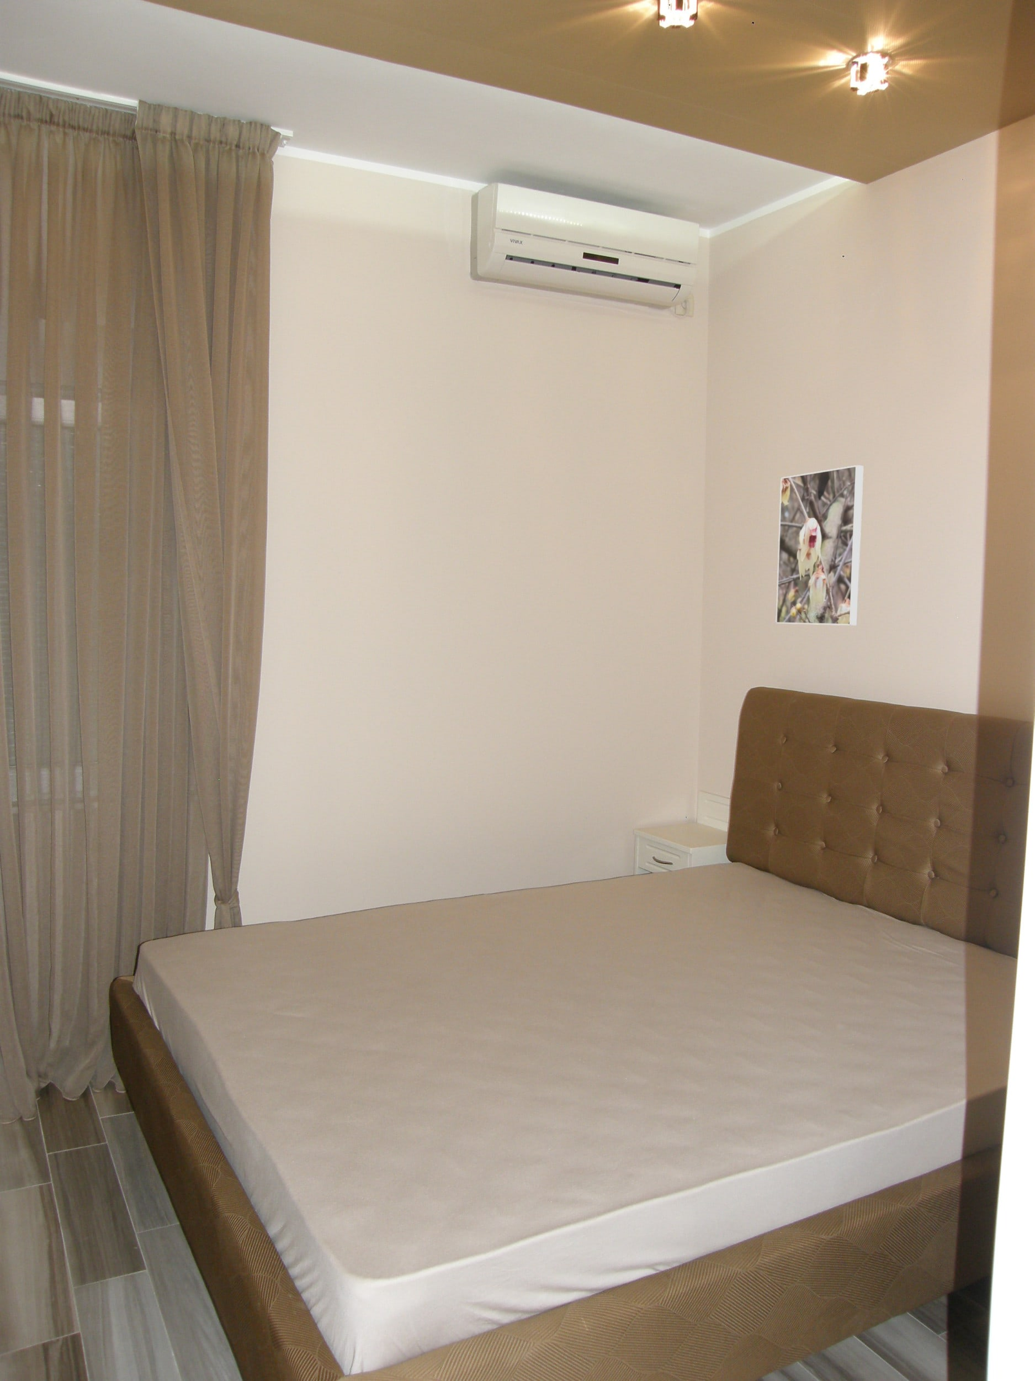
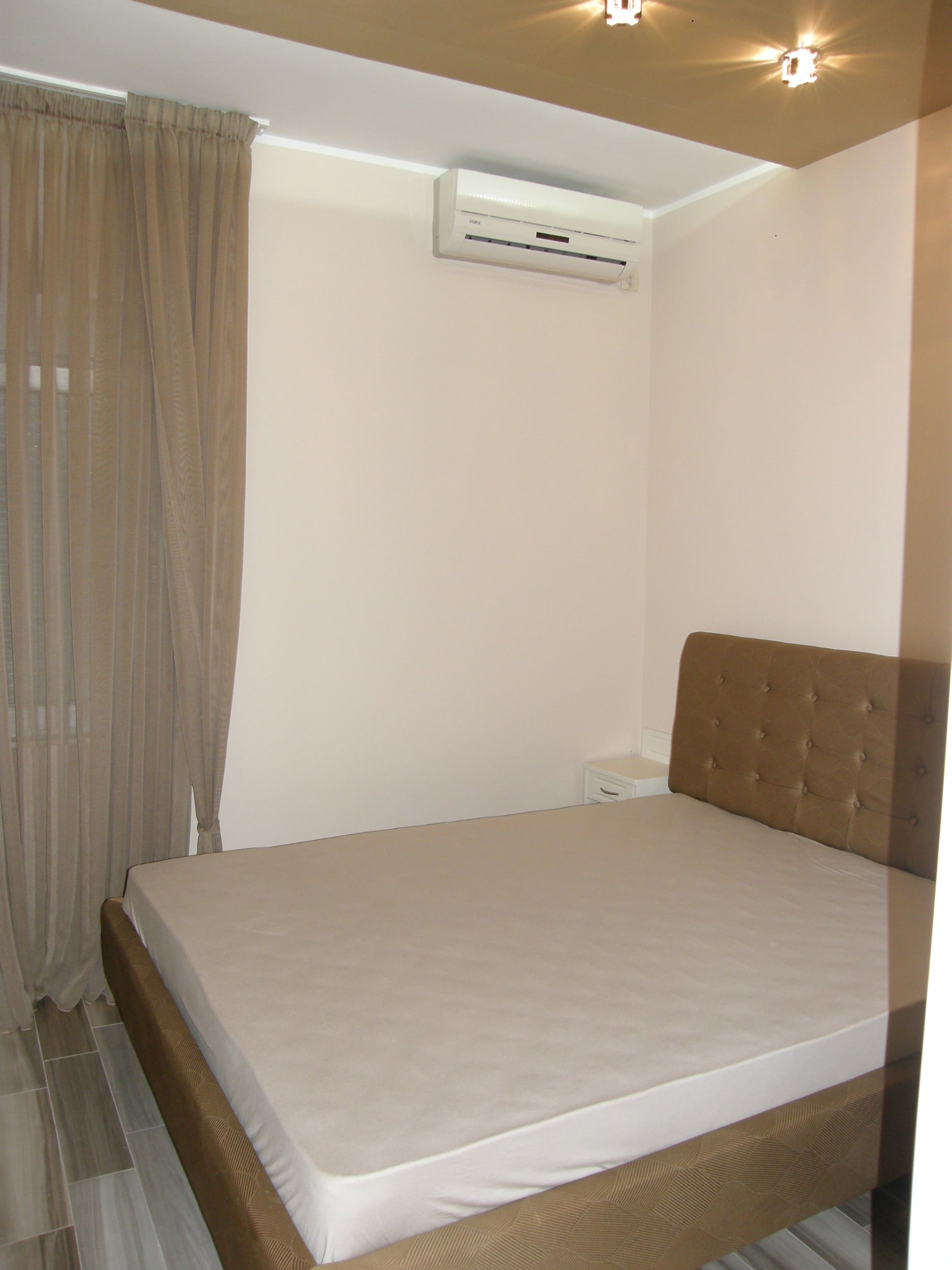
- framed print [775,464,864,626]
